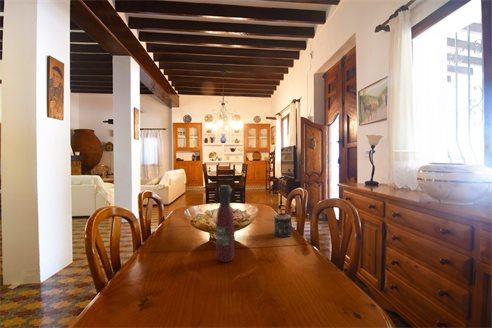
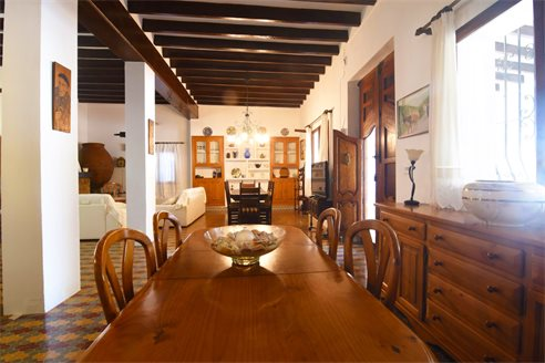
- candle [272,212,293,238]
- wine bottle [215,184,235,263]
